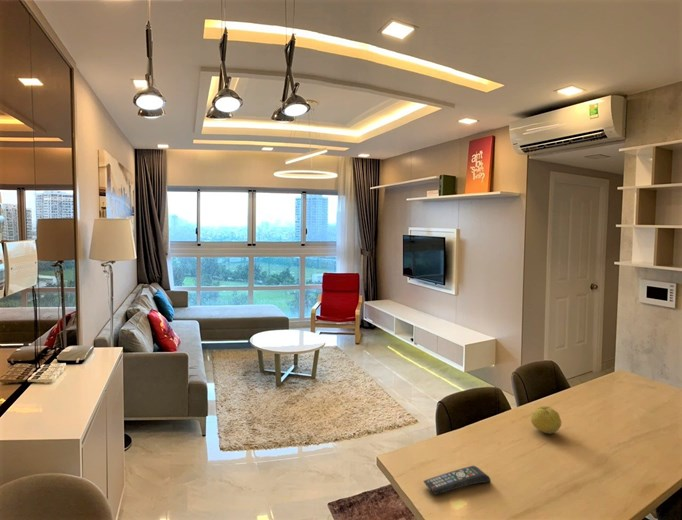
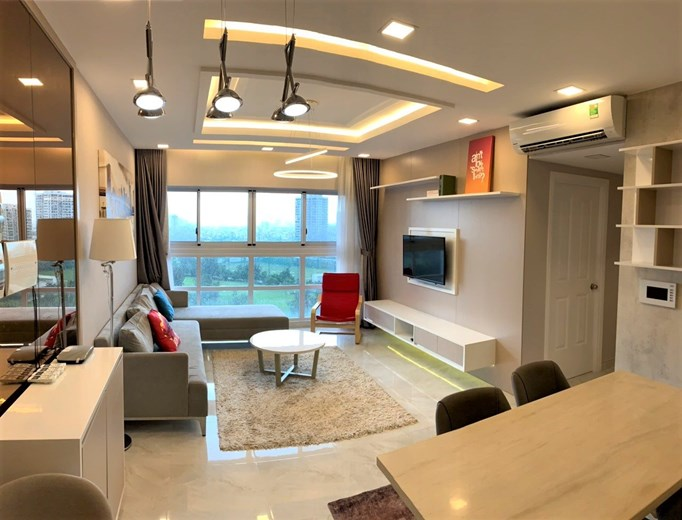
- fruit [530,405,562,435]
- remote control [423,465,492,496]
